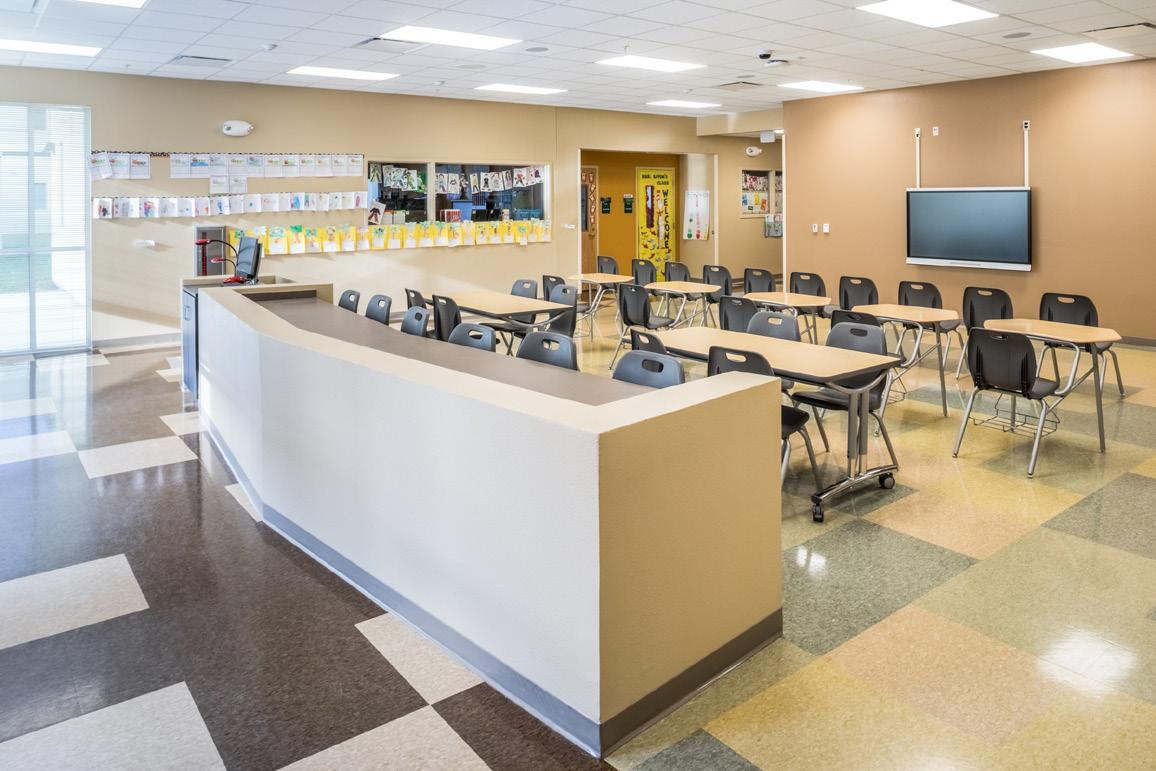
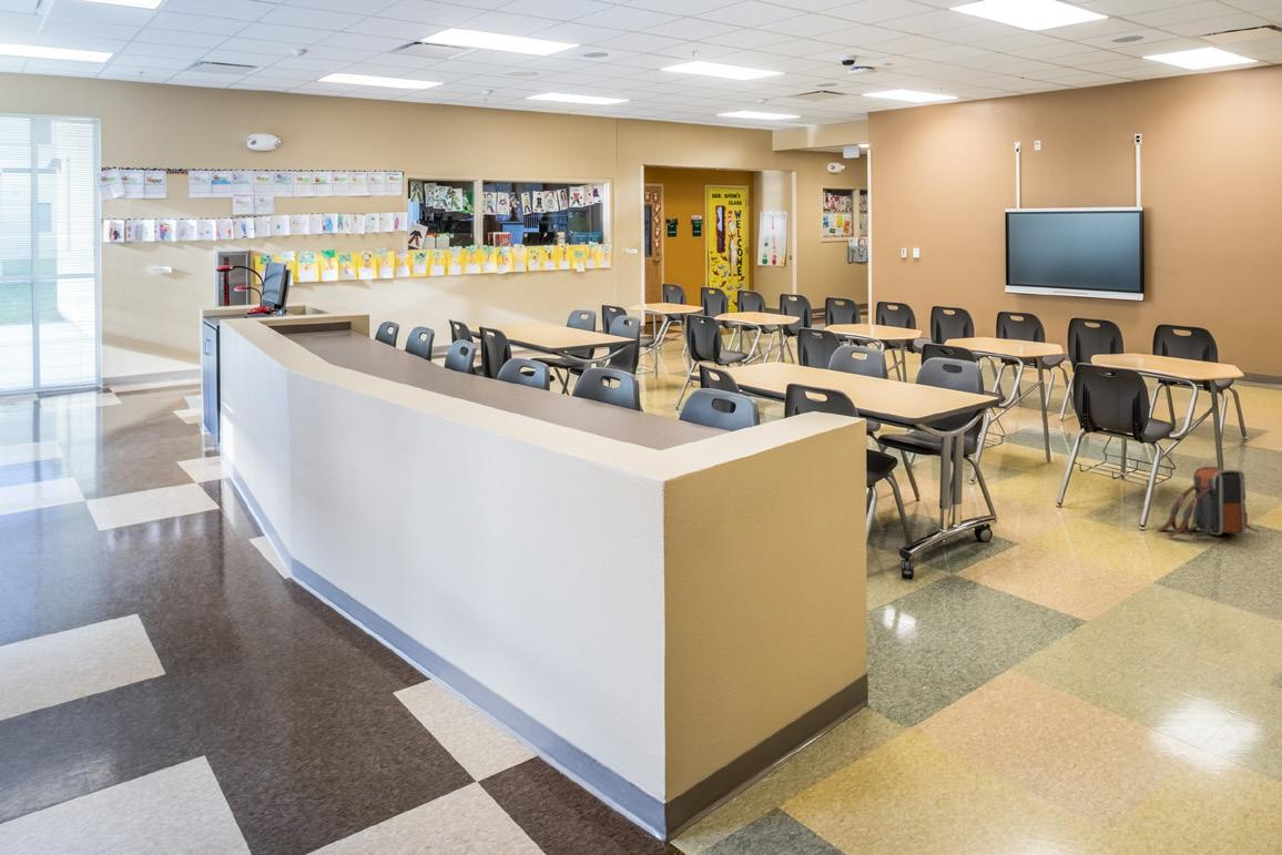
+ backpack [1156,466,1261,538]
